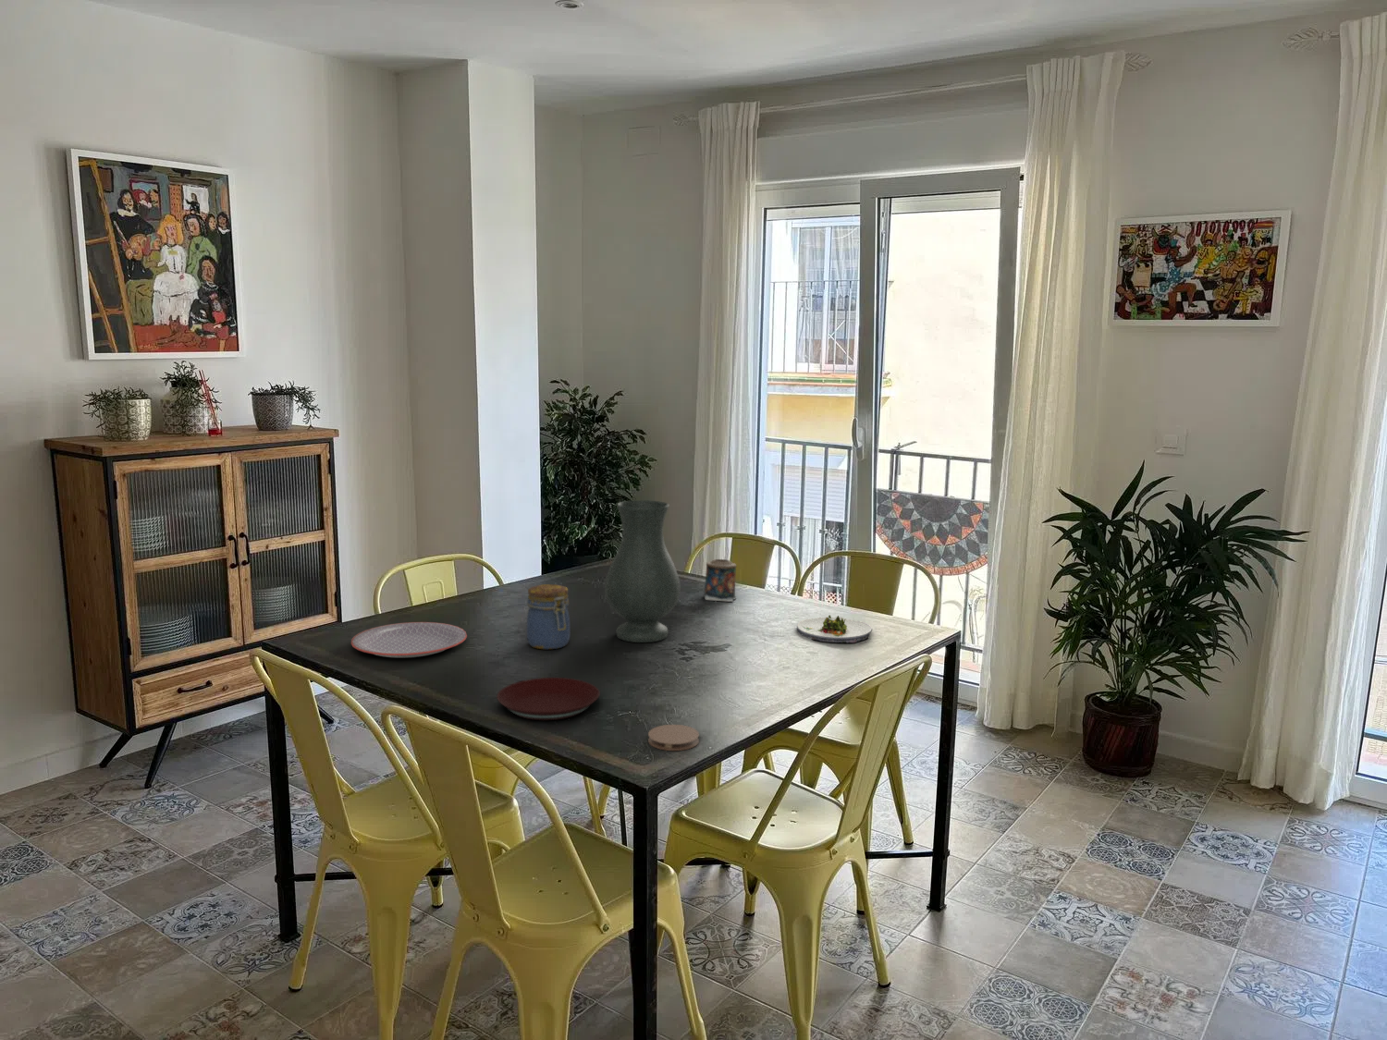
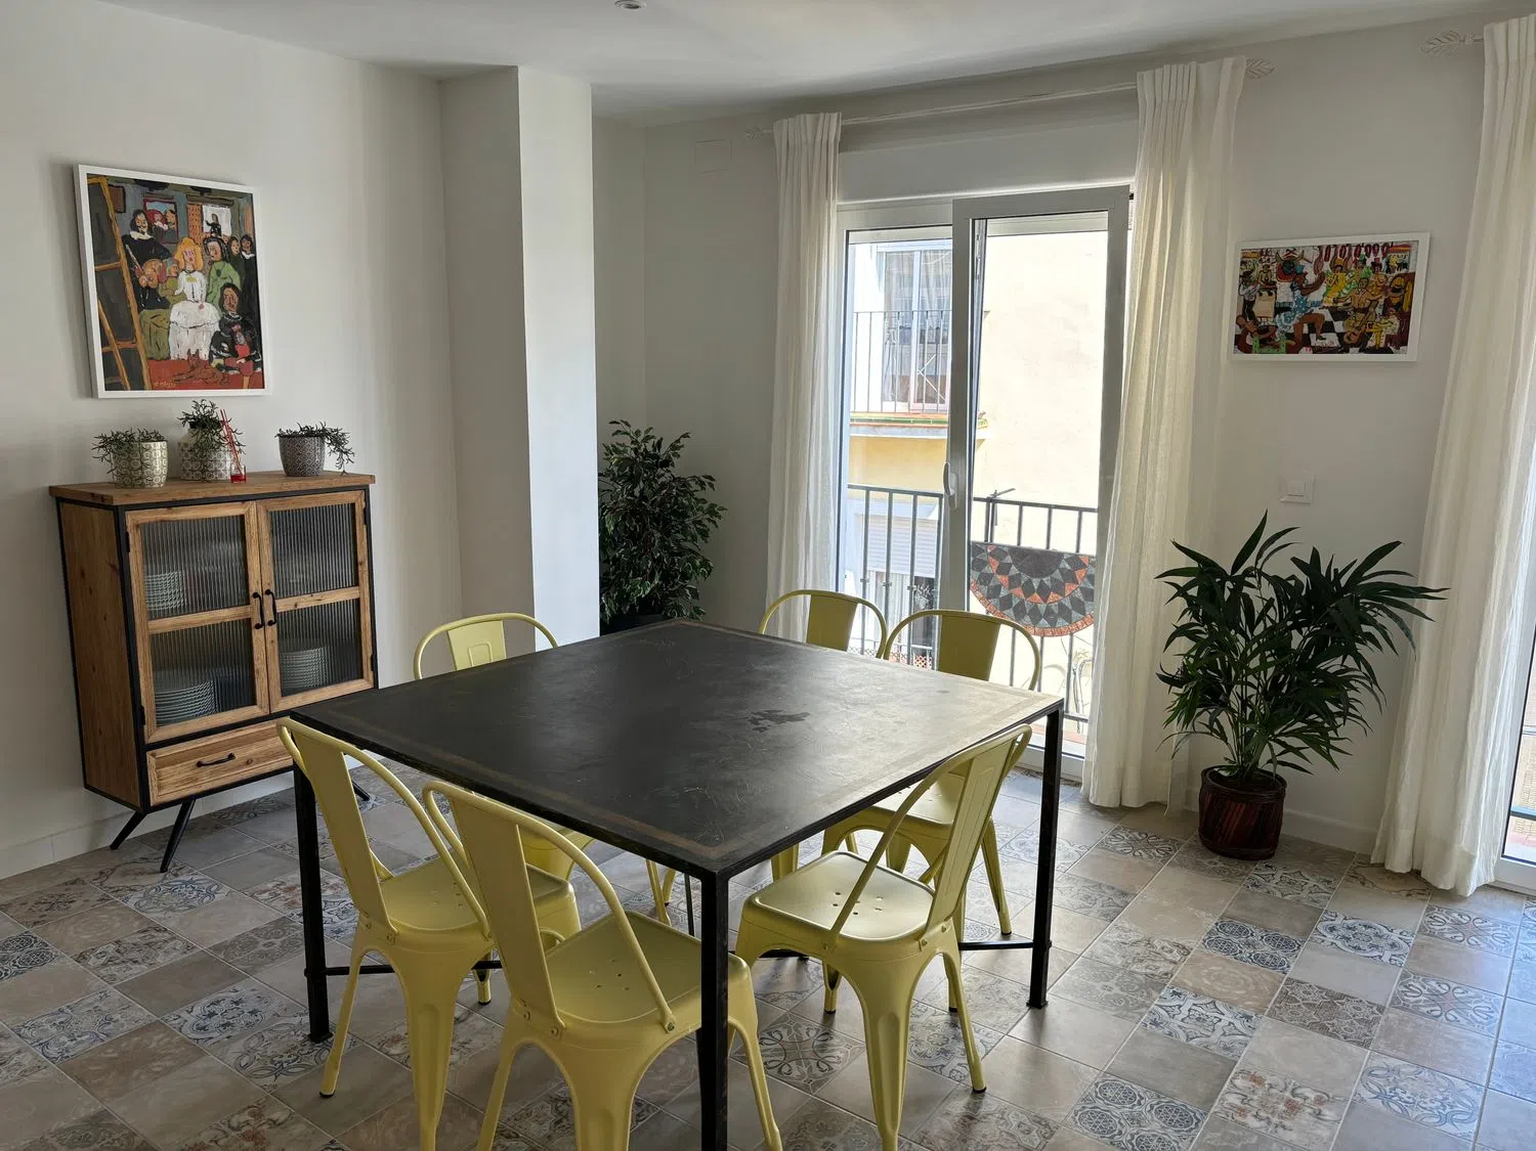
- candle [702,558,737,603]
- coaster [648,724,700,752]
- salad plate [796,614,873,643]
- jar [526,583,570,650]
- plate [351,622,467,659]
- plate [496,676,600,721]
- vase [604,499,680,643]
